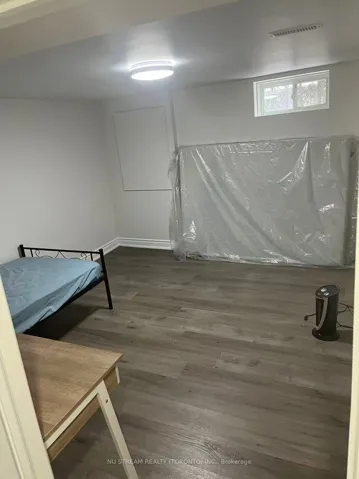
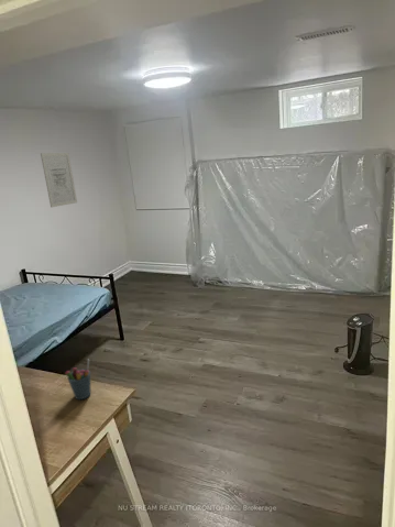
+ pen holder [65,359,92,400]
+ wall art [40,152,78,208]
